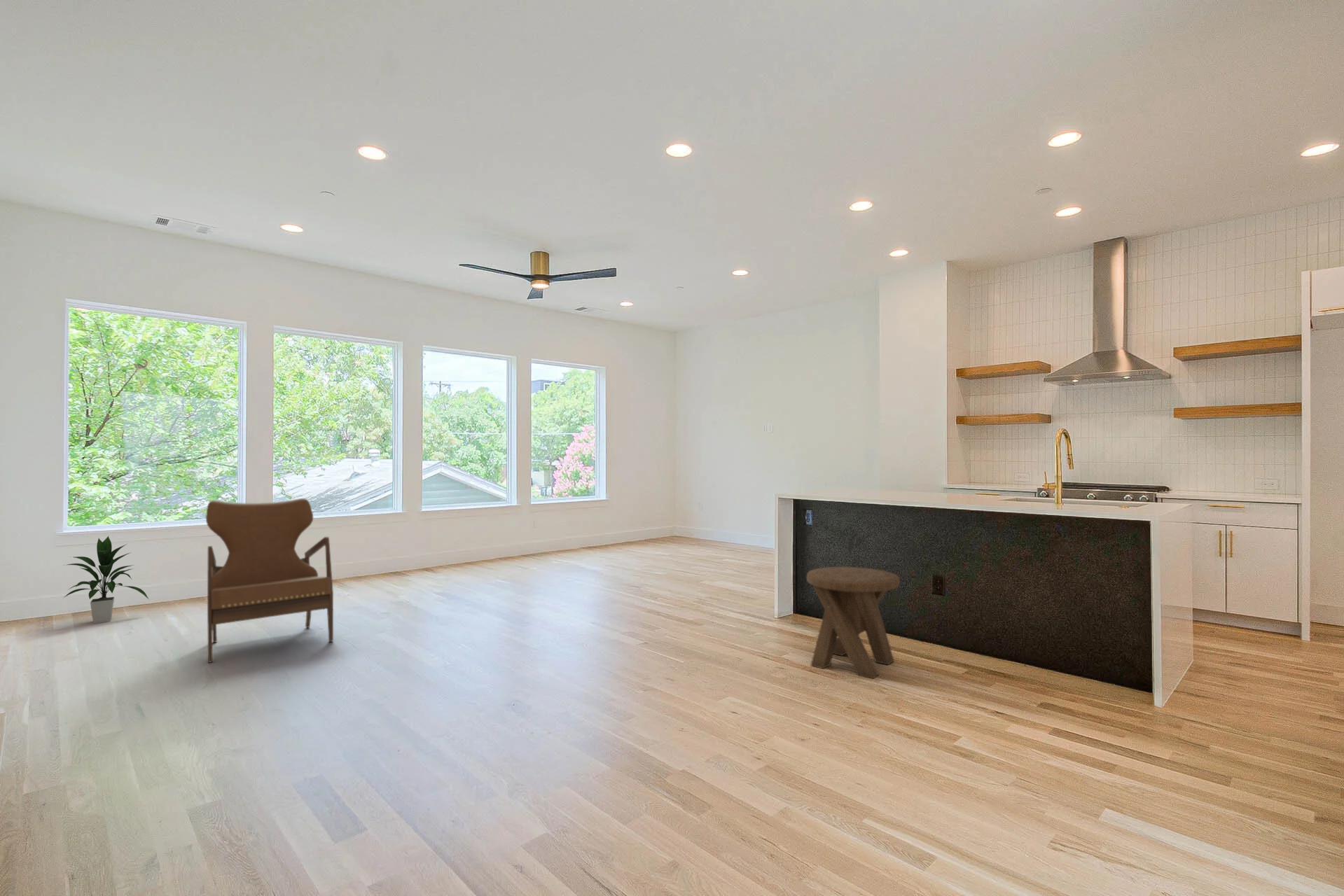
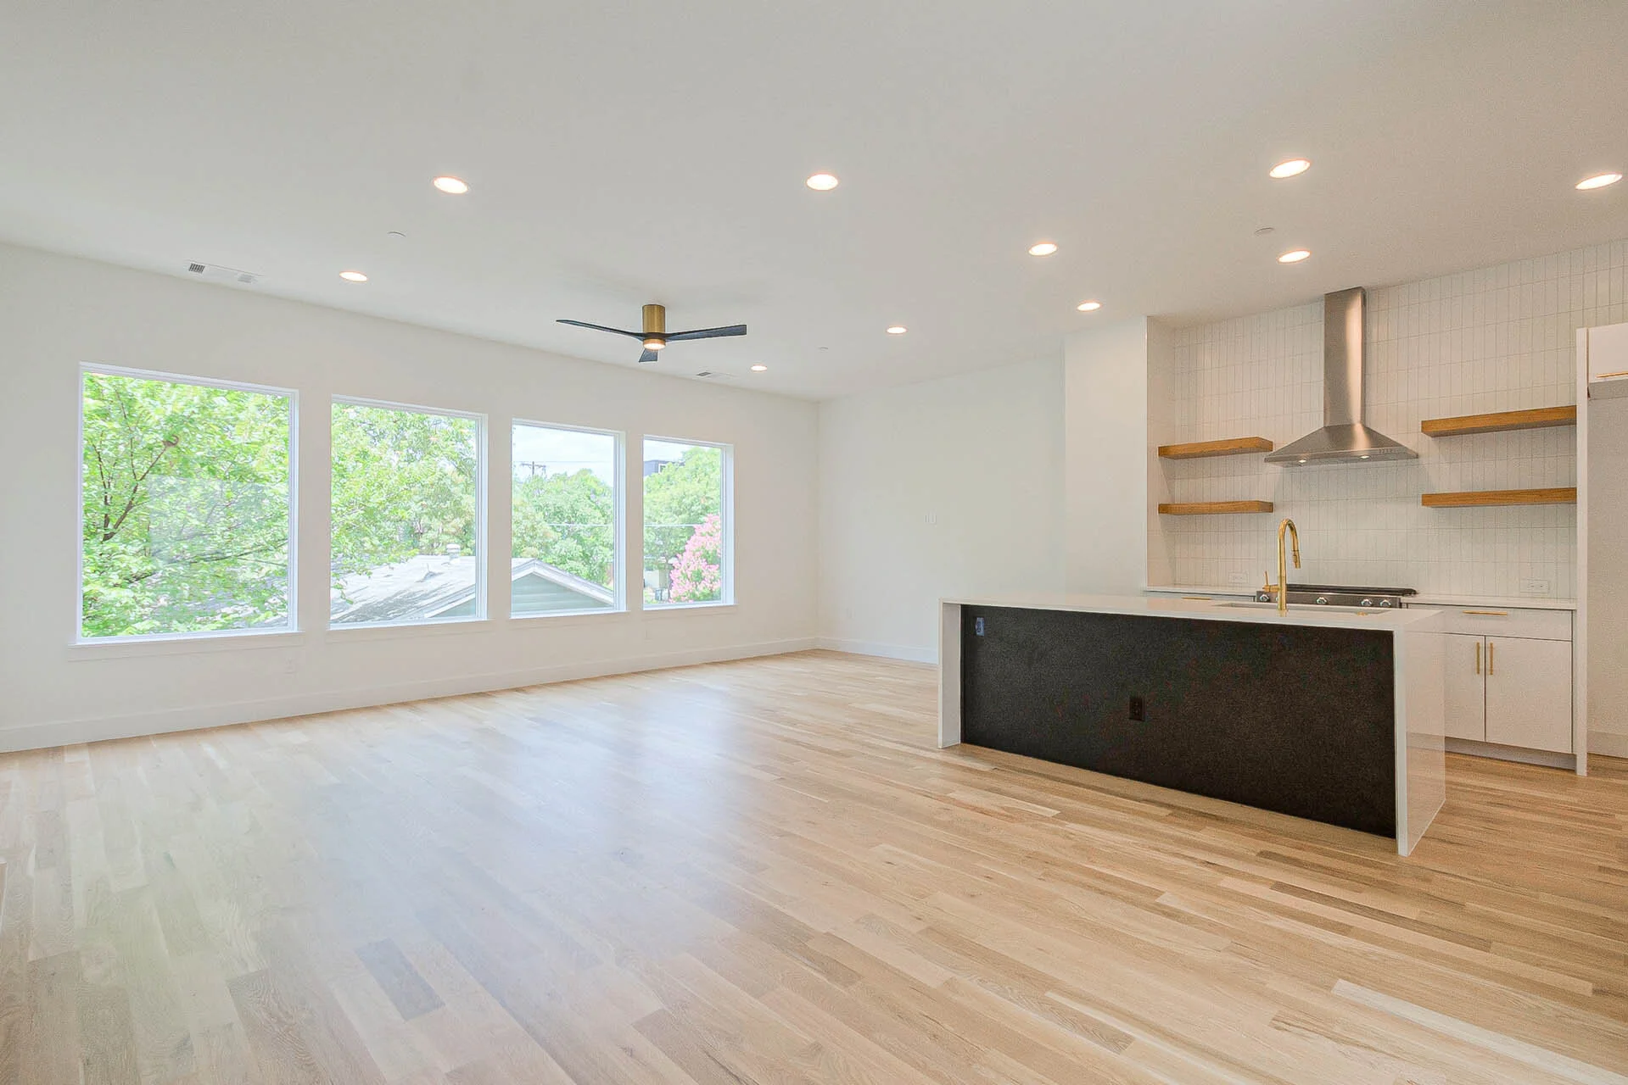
- armchair [205,498,334,664]
- indoor plant [62,535,149,624]
- music stool [806,566,900,680]
